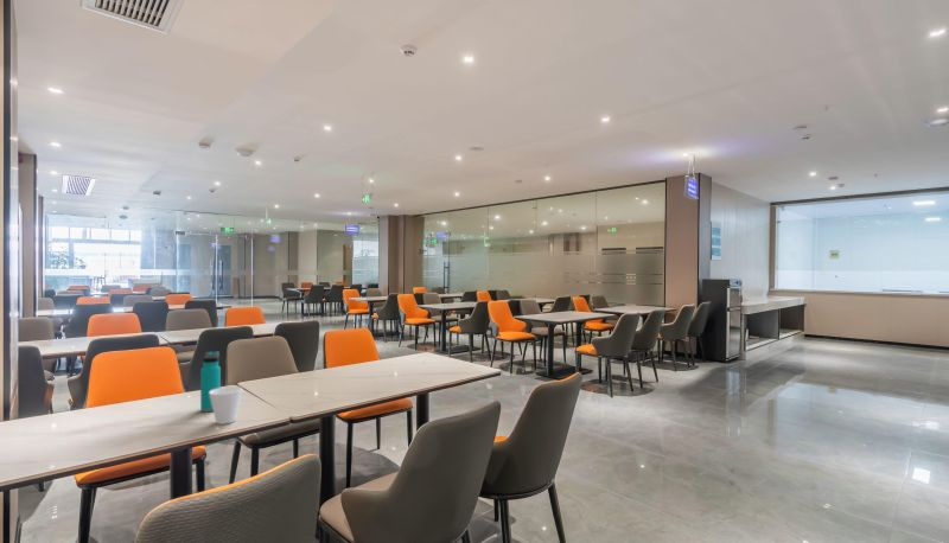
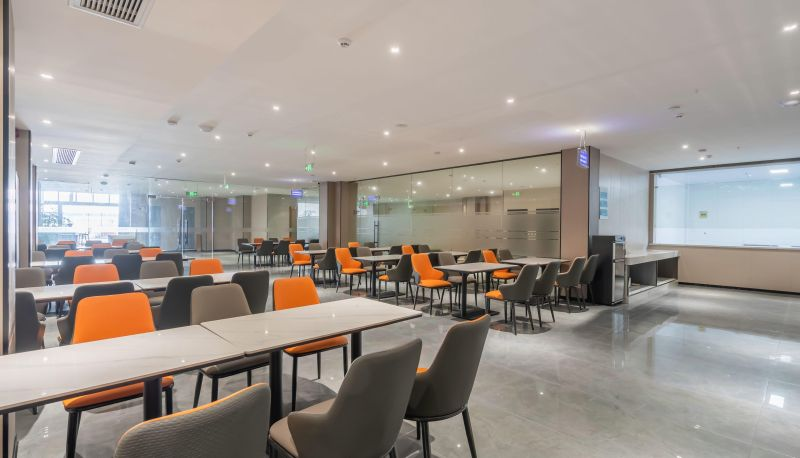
- water bottle [199,351,222,413]
- cup [209,385,243,426]
